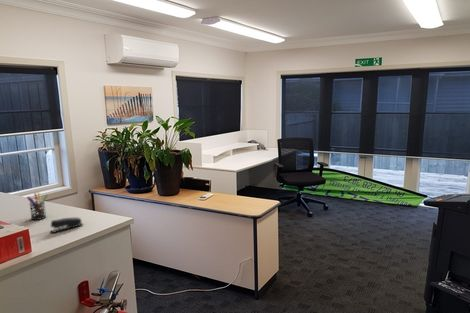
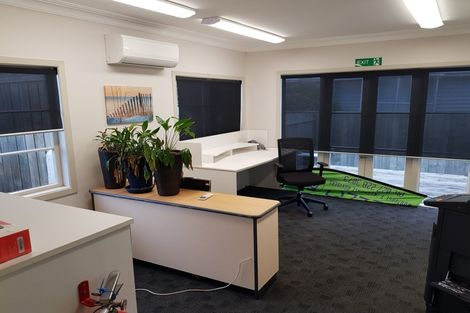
- pen holder [26,191,49,221]
- stapler [49,216,84,234]
